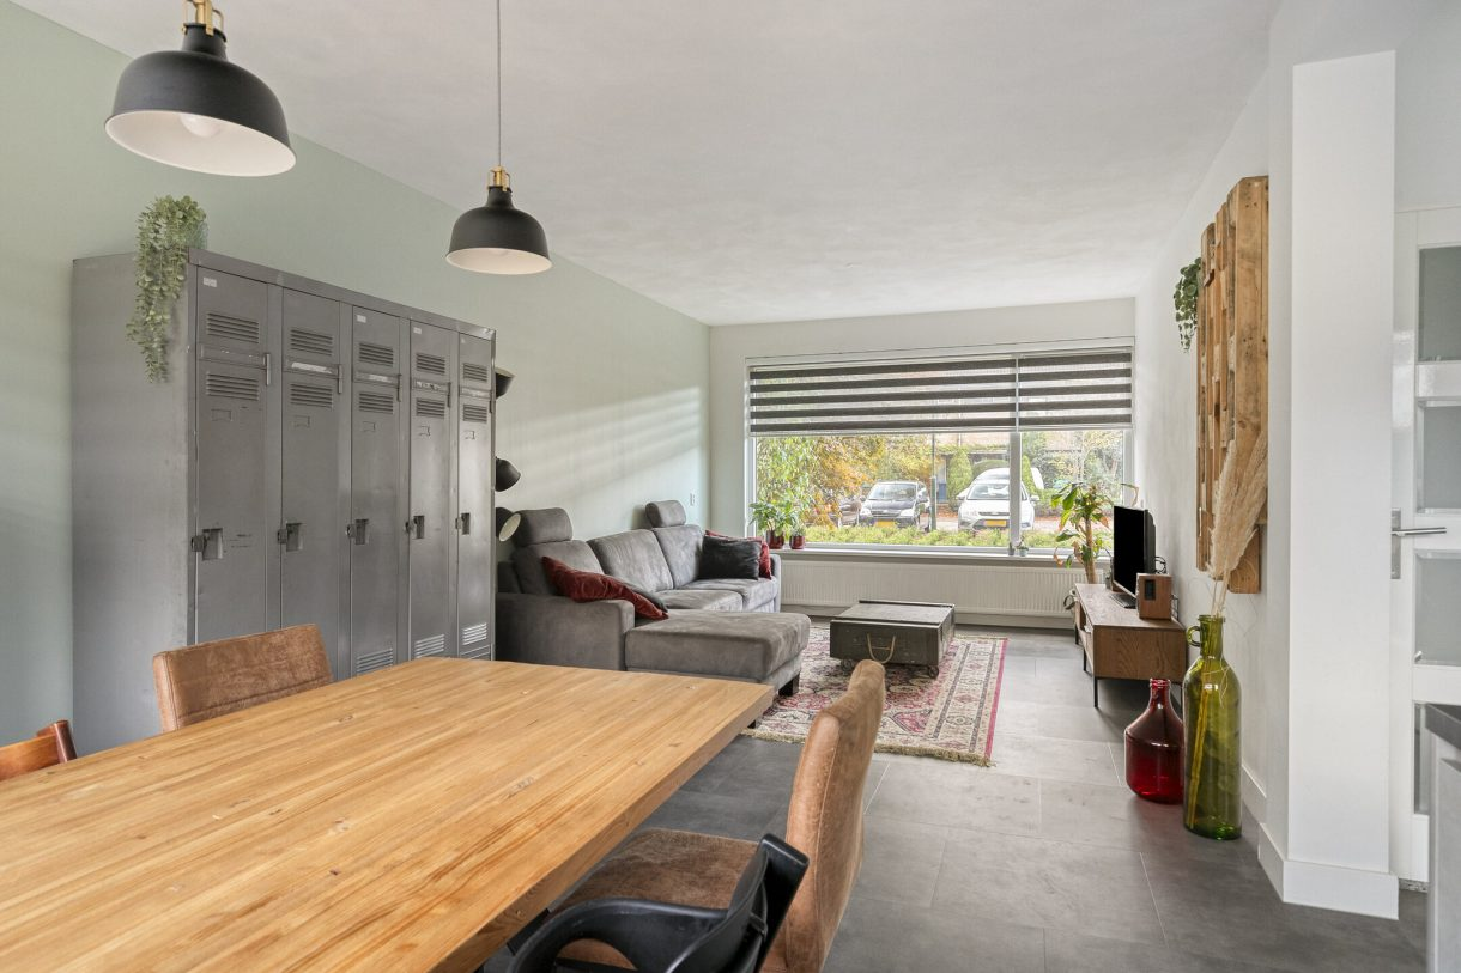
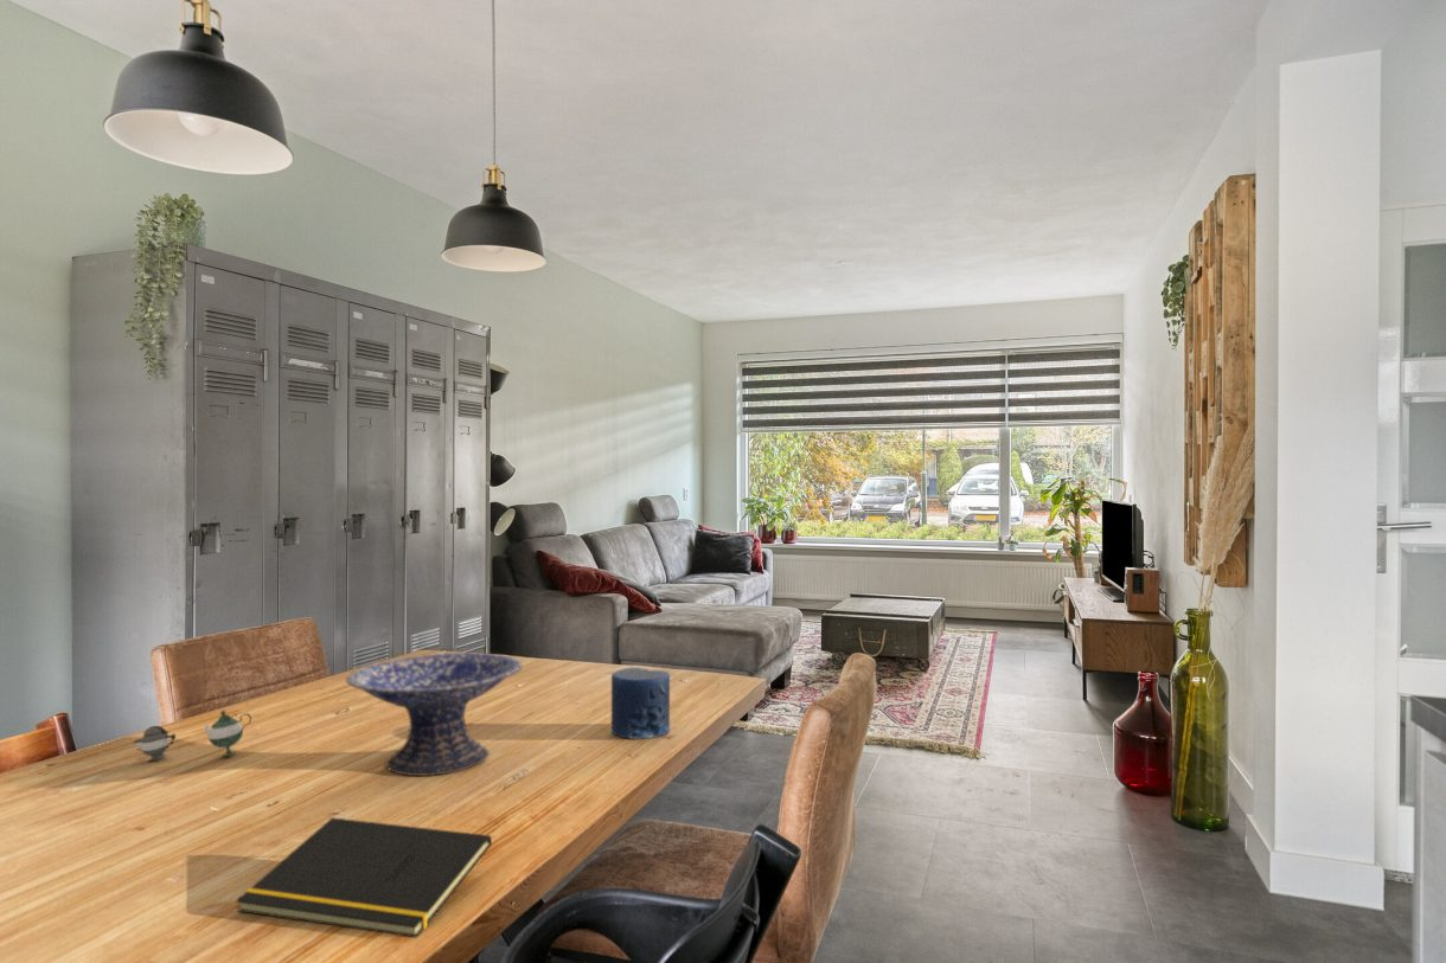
+ decorative bowl [345,651,523,777]
+ teapot [132,710,252,762]
+ candle [610,666,671,740]
+ notepad [235,816,493,939]
